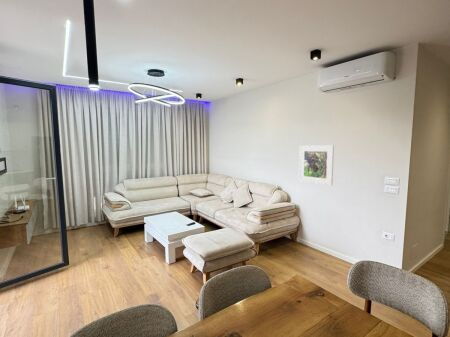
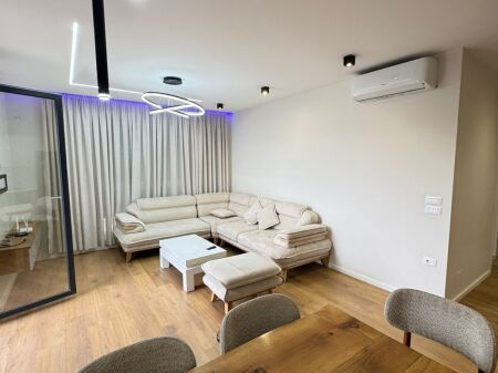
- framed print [298,144,335,187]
